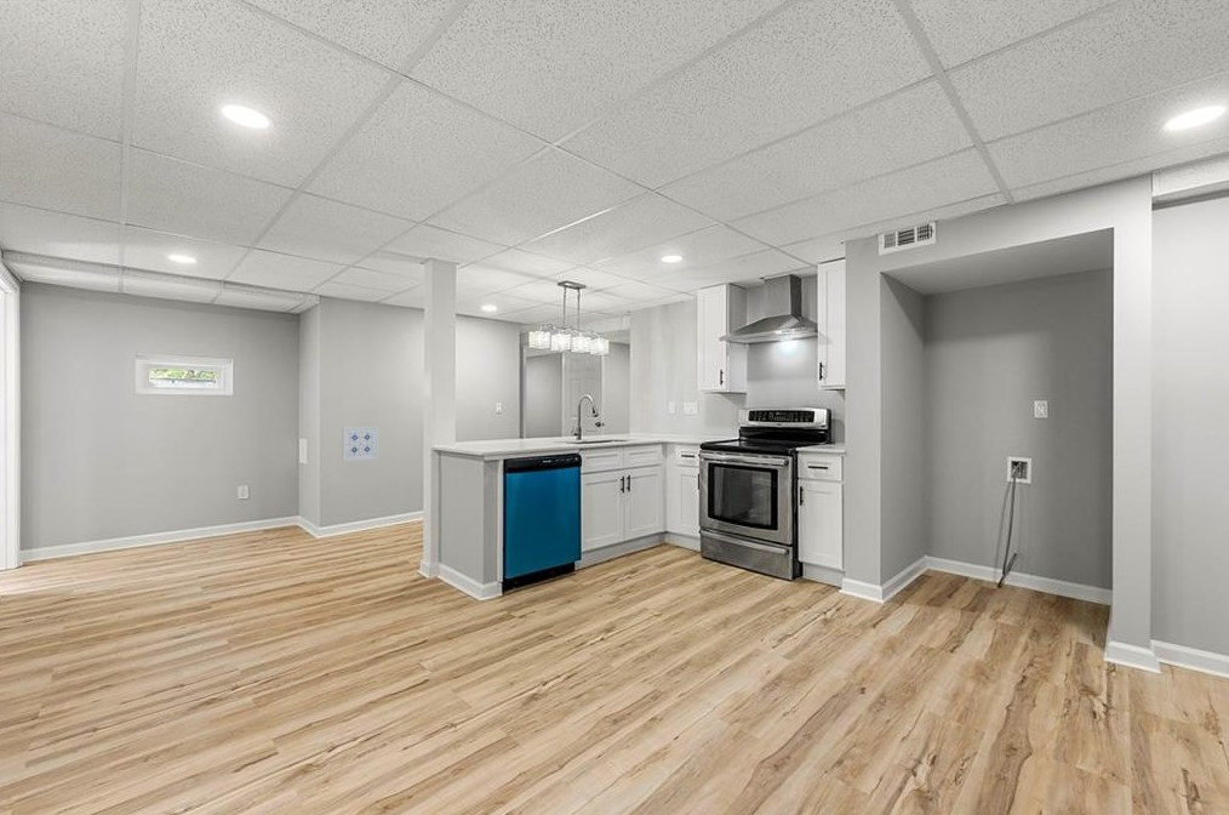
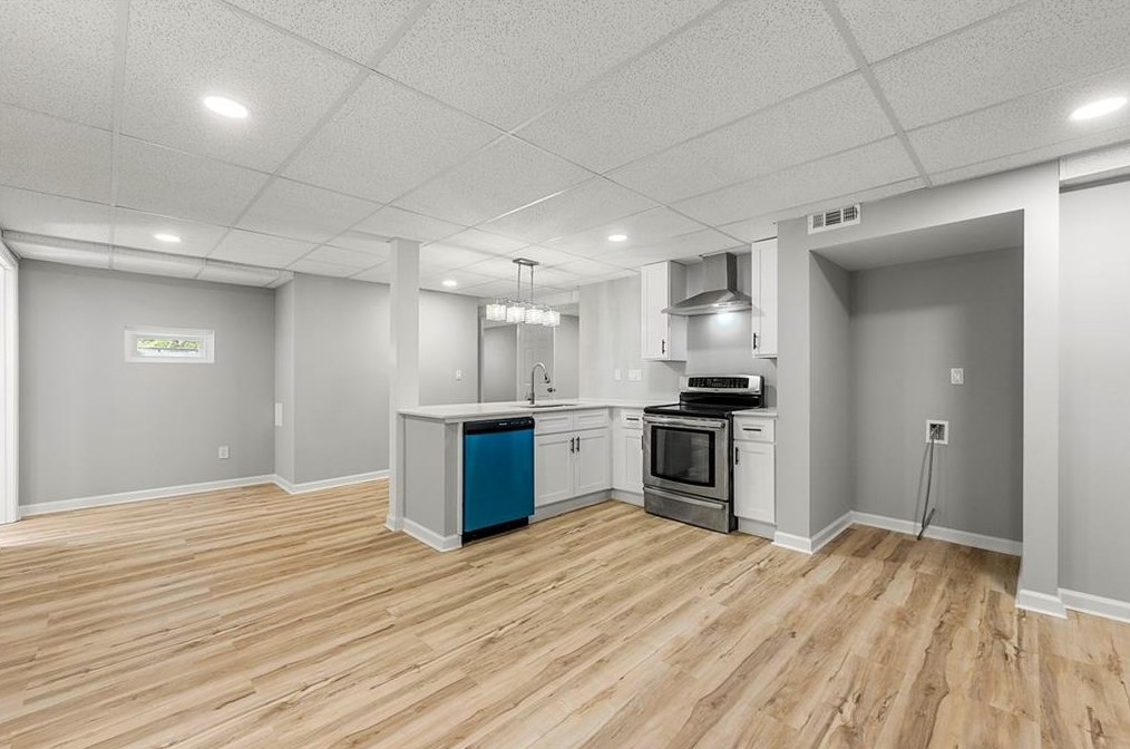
- wall art [342,426,379,462]
